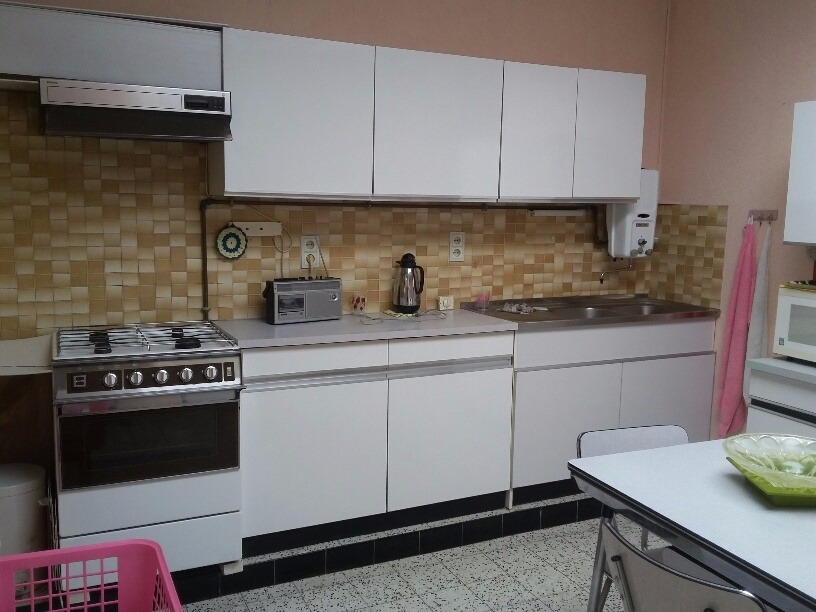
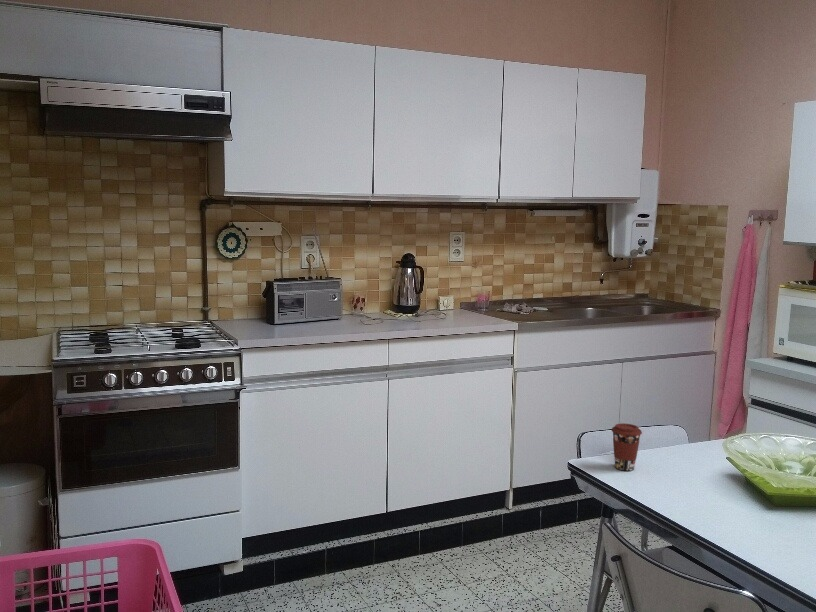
+ coffee cup [610,422,643,472]
